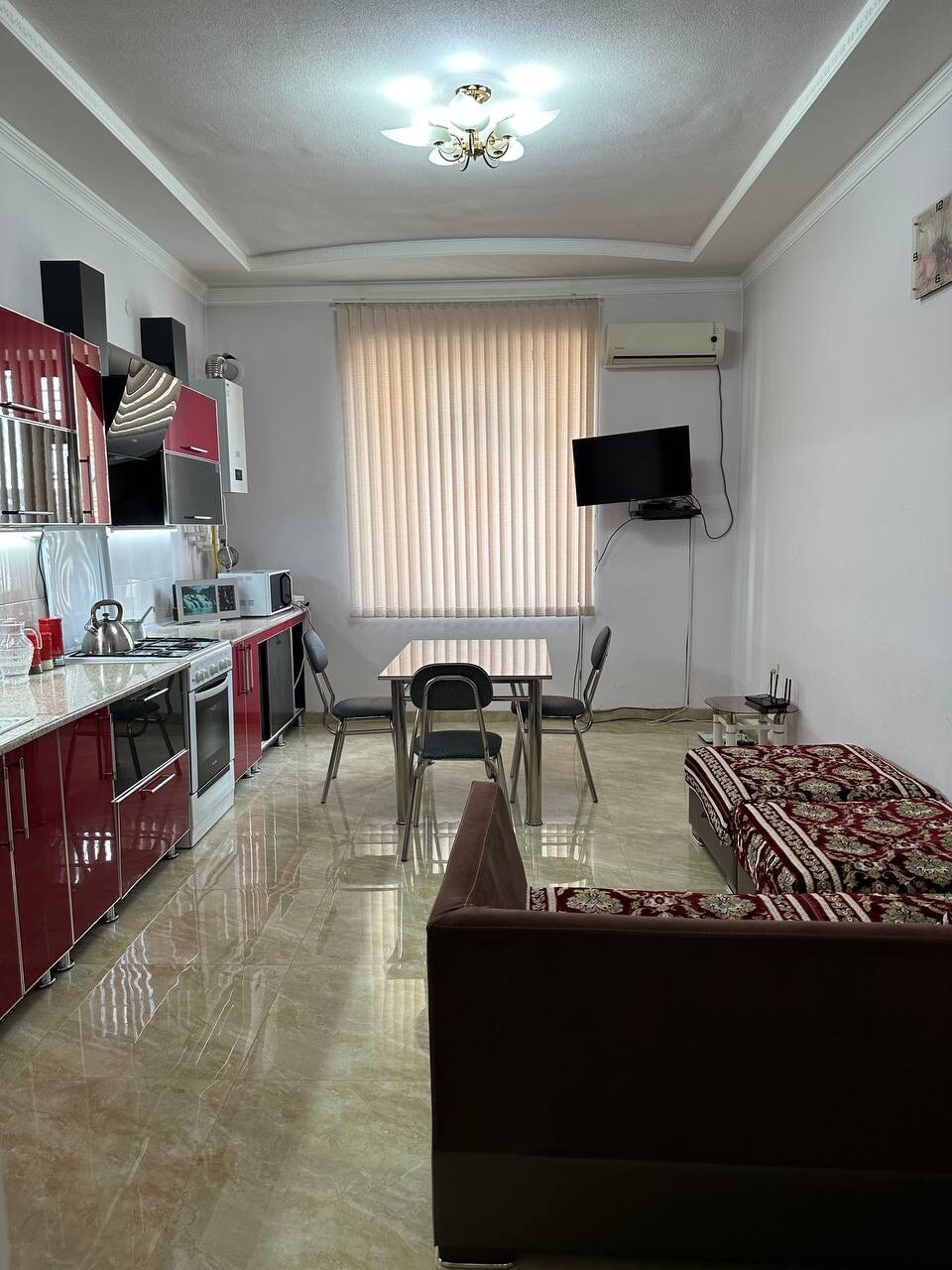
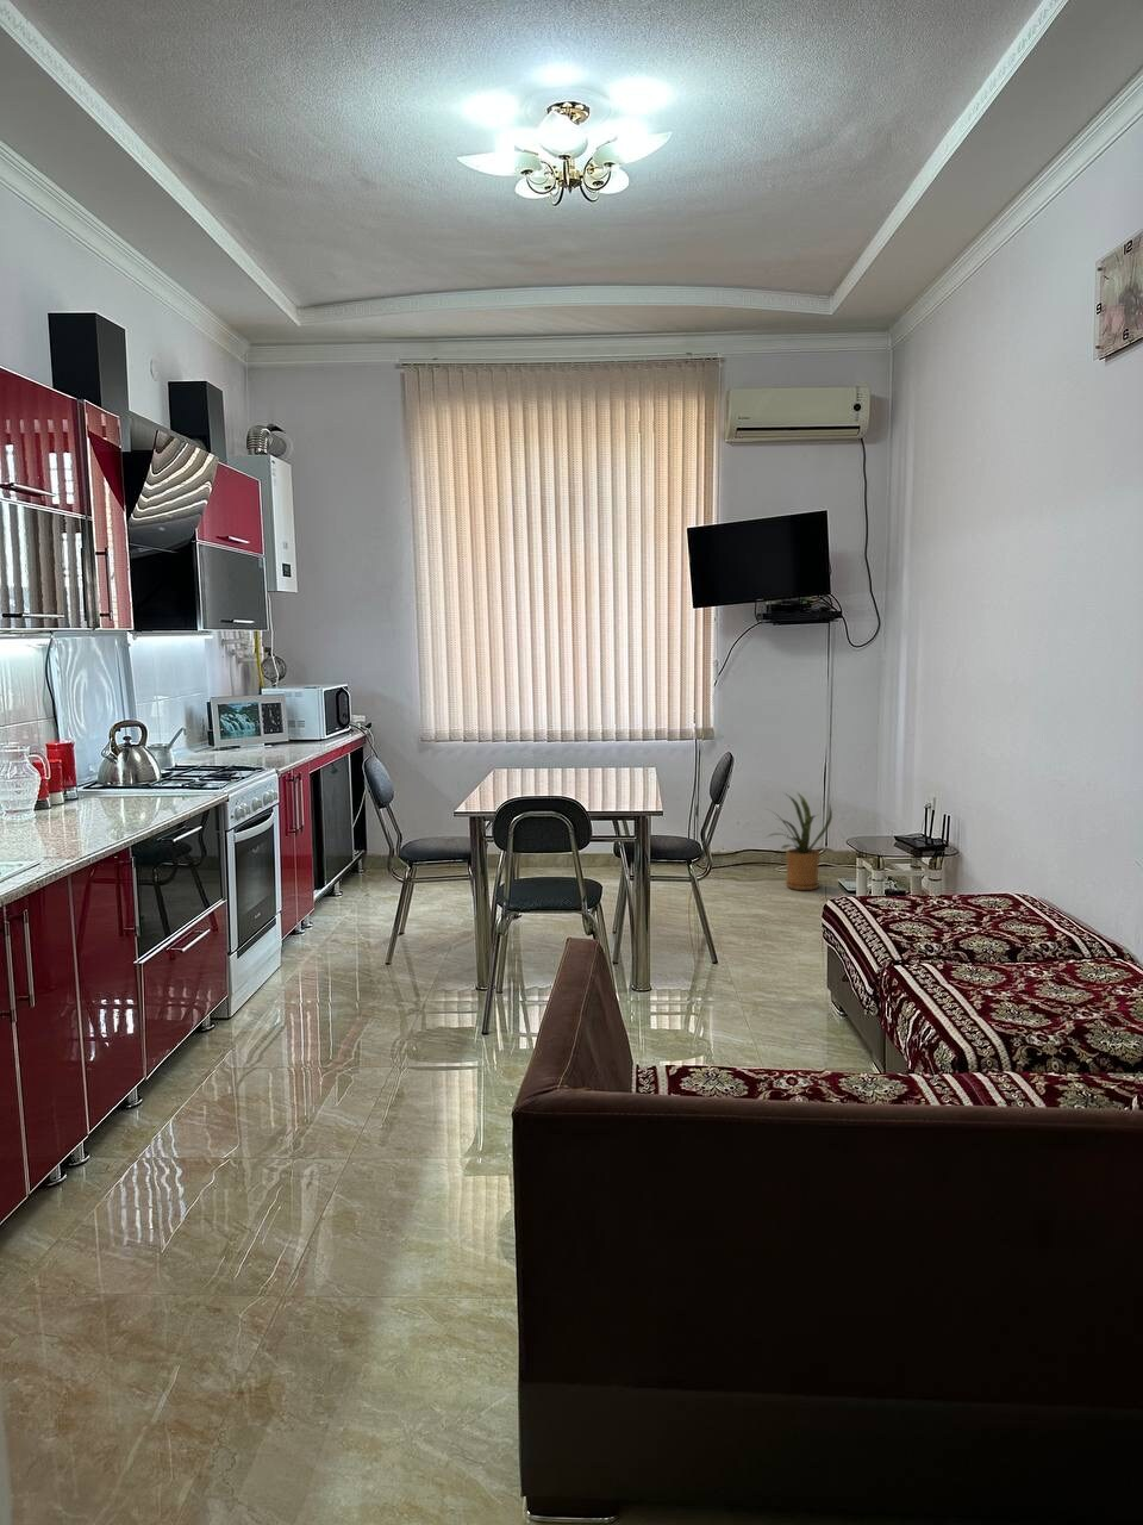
+ house plant [766,791,836,891]
